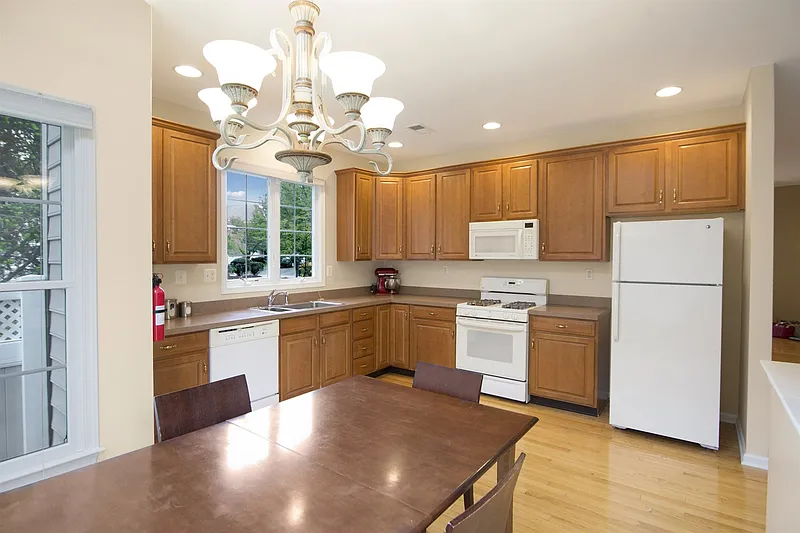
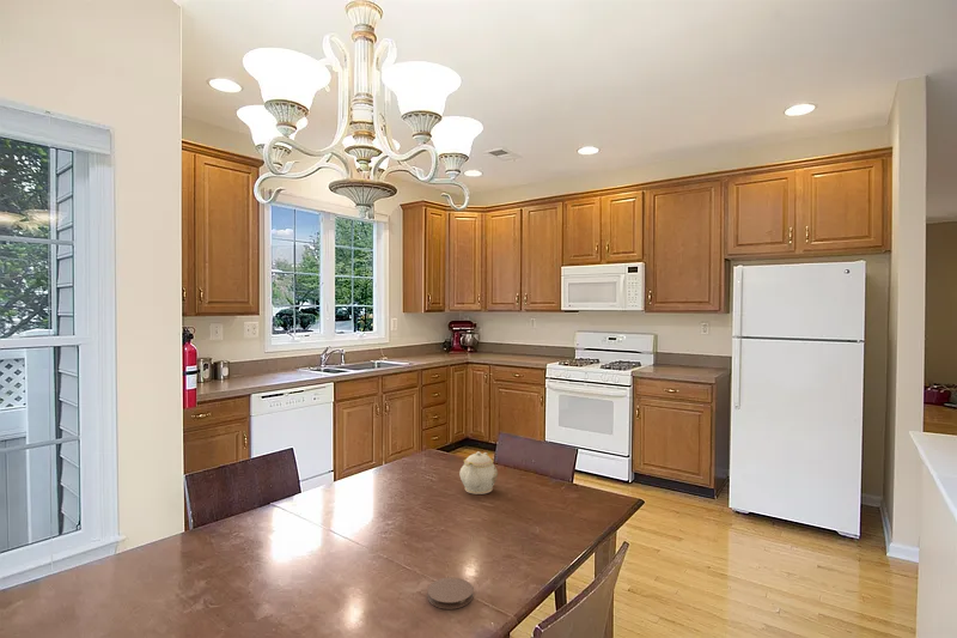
+ teapot [458,450,499,496]
+ coaster [426,576,474,610]
